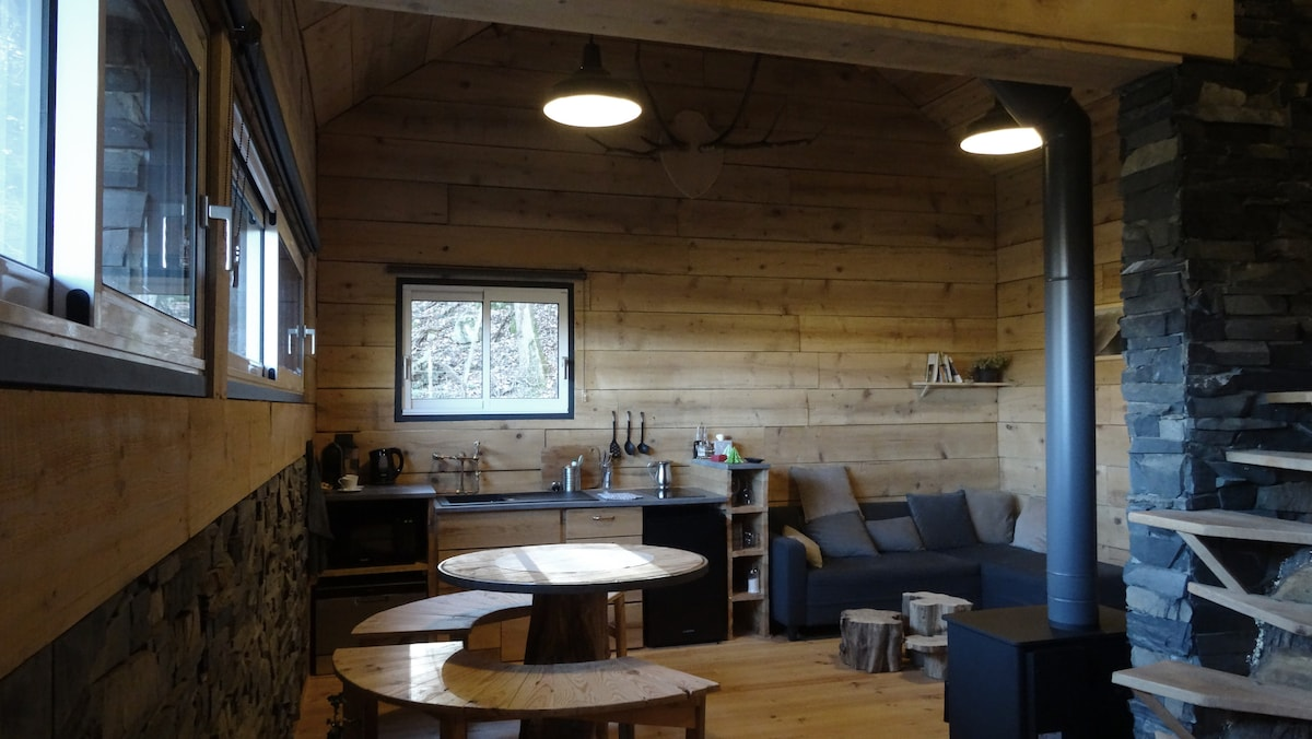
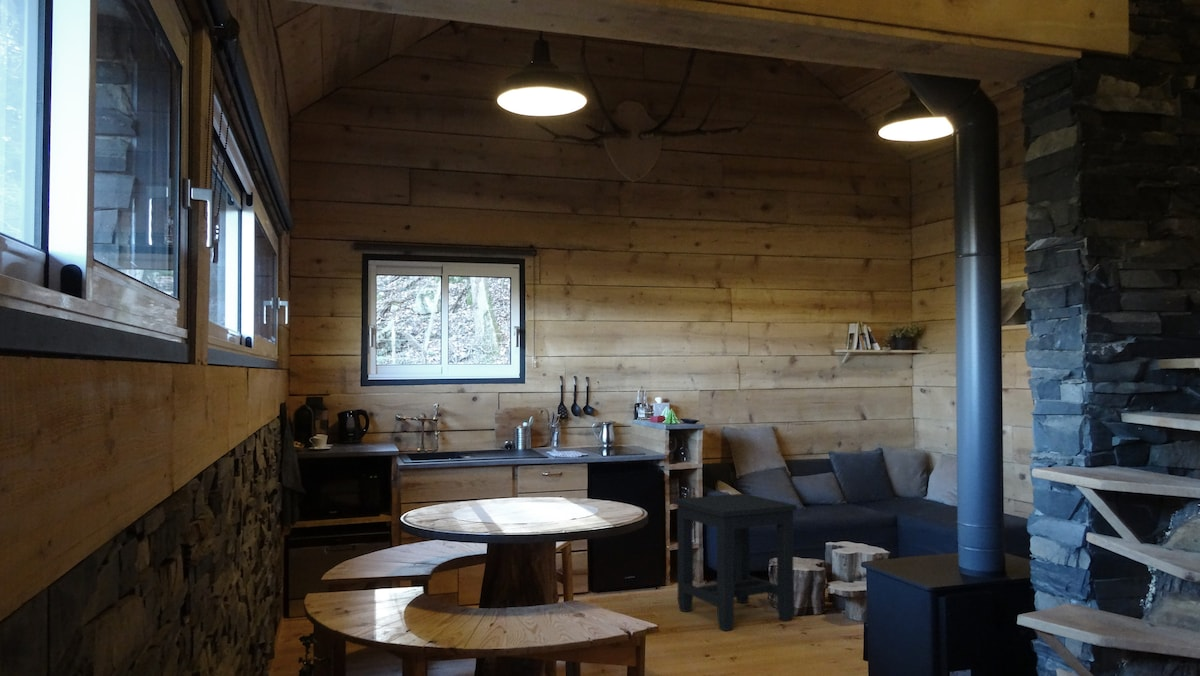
+ side table [673,493,798,632]
